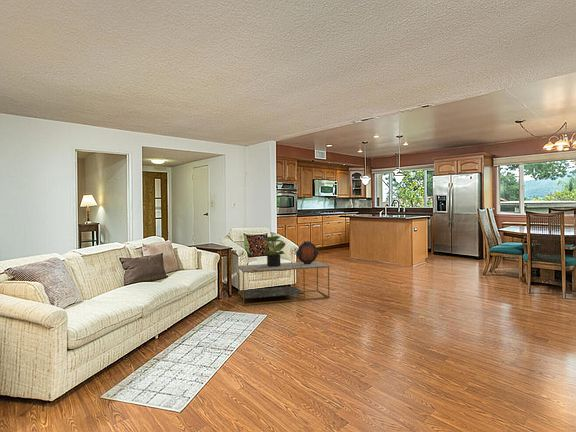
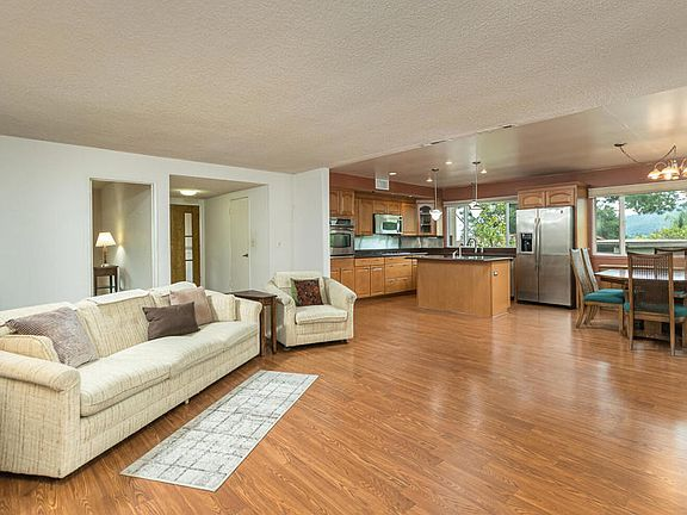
- coffee table [237,260,330,306]
- potted plant [262,235,286,267]
- shield [295,240,319,264]
